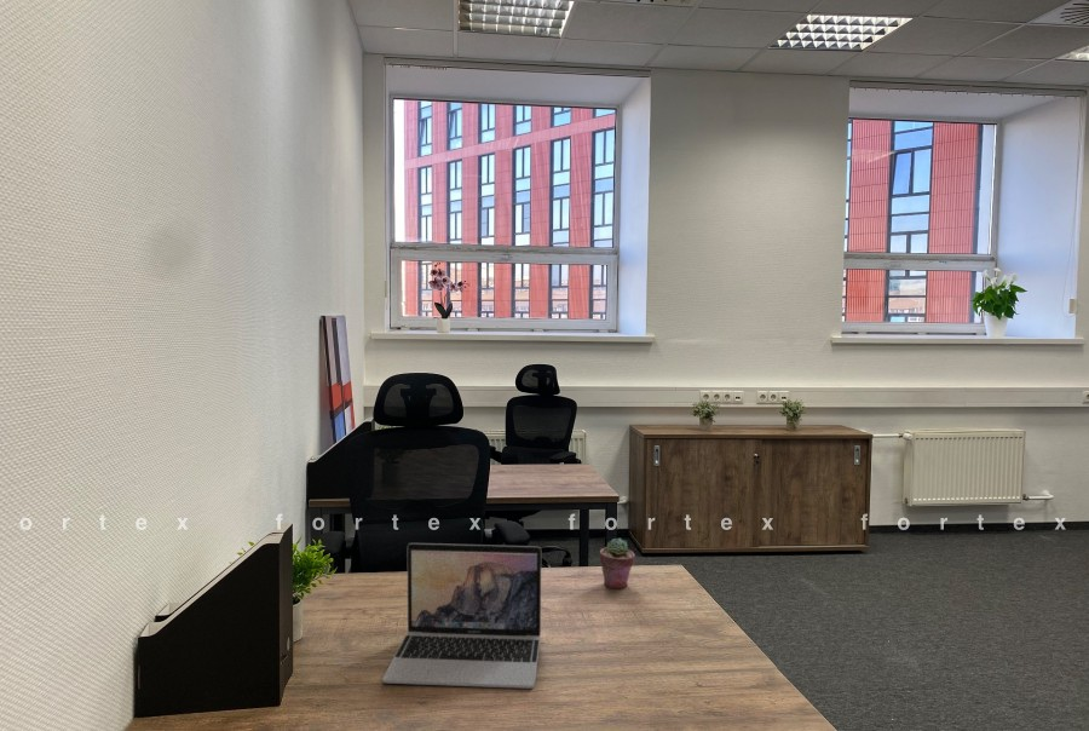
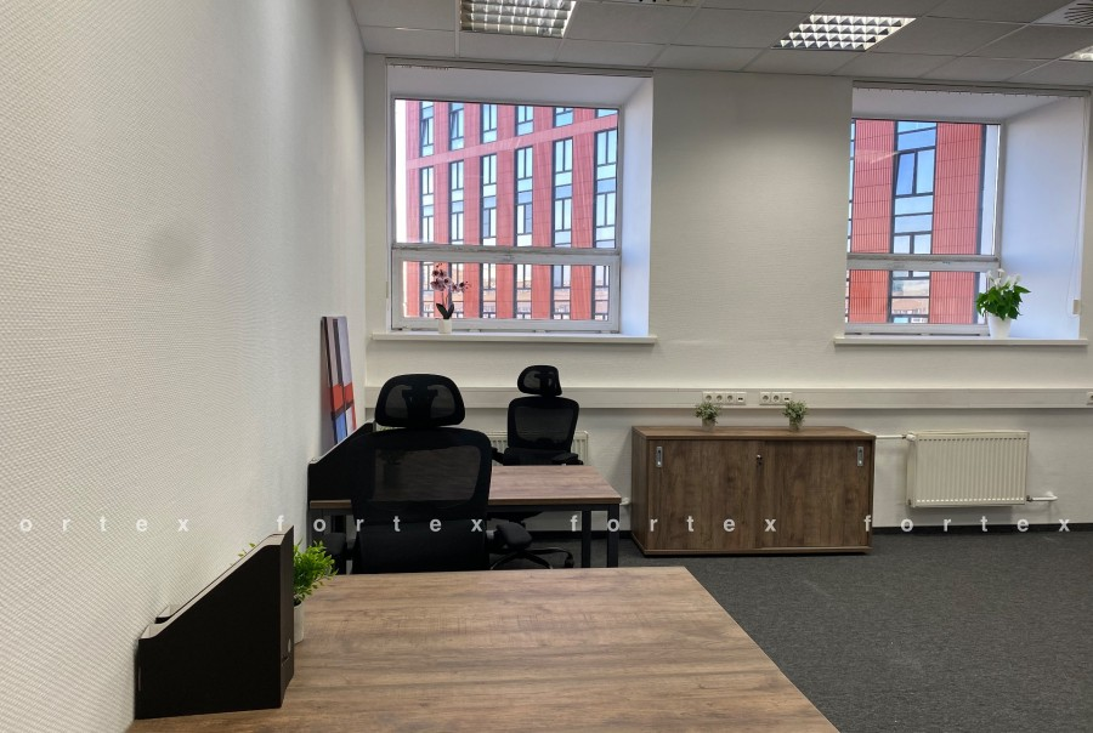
- laptop [381,542,542,690]
- potted succulent [599,537,636,589]
